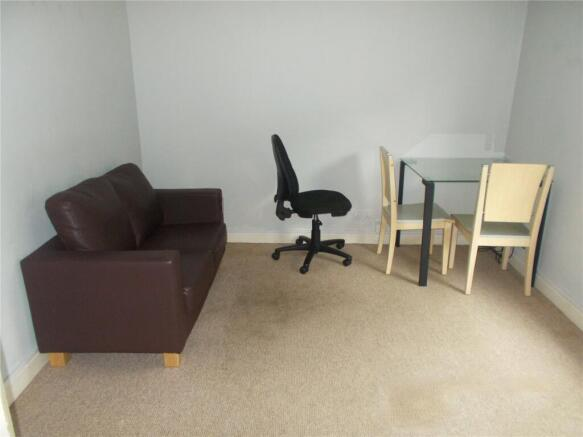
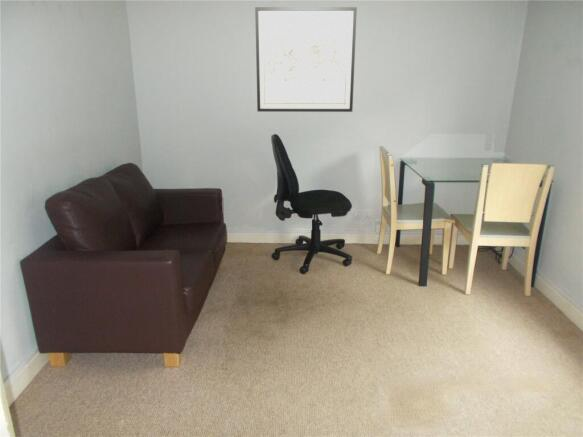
+ wall art [254,6,358,113]
